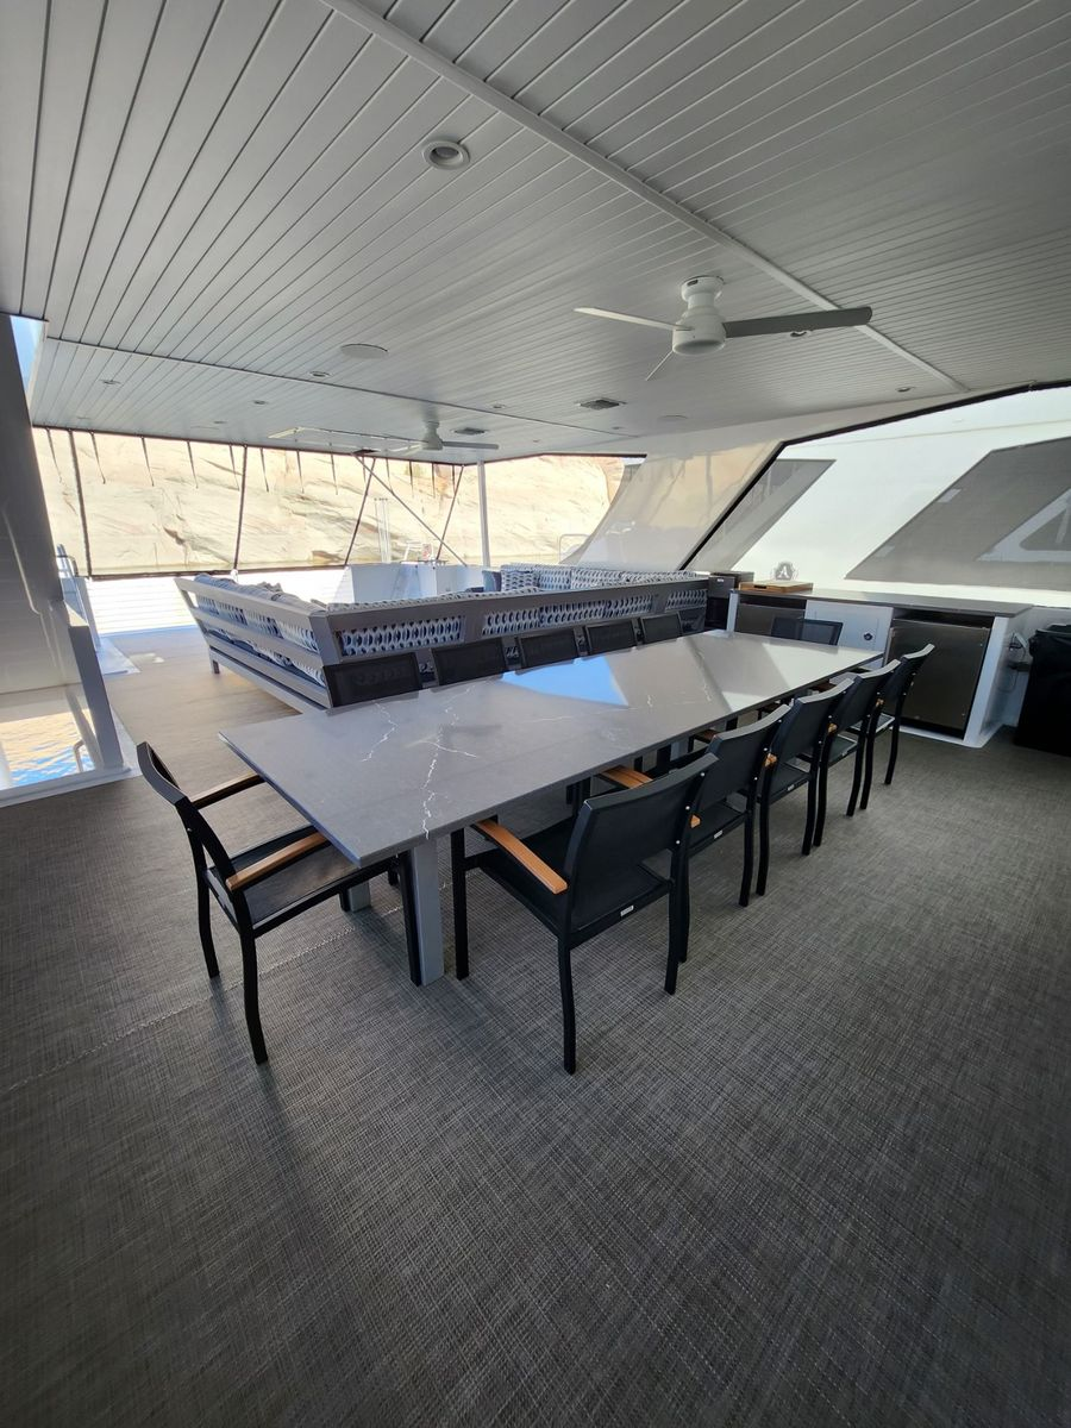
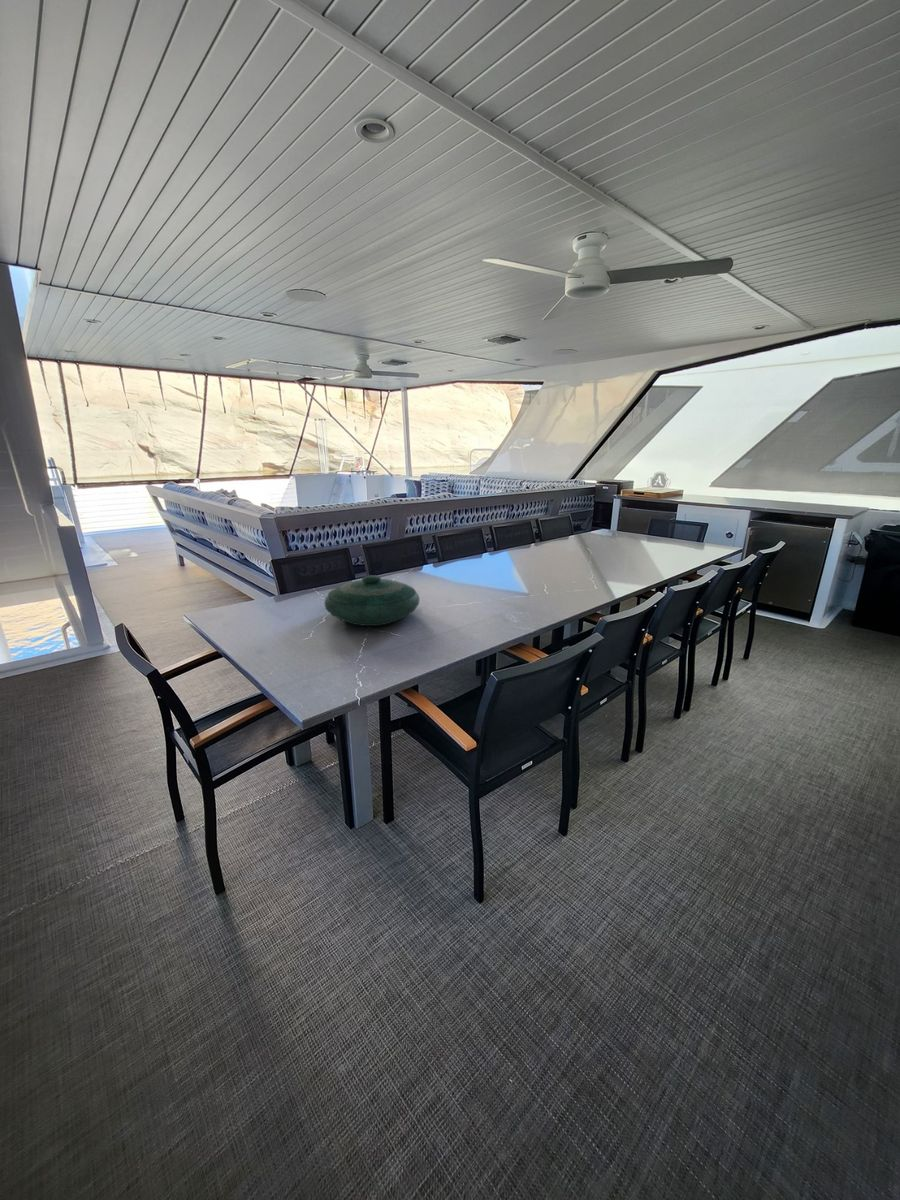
+ decorative bowl [323,574,420,627]
